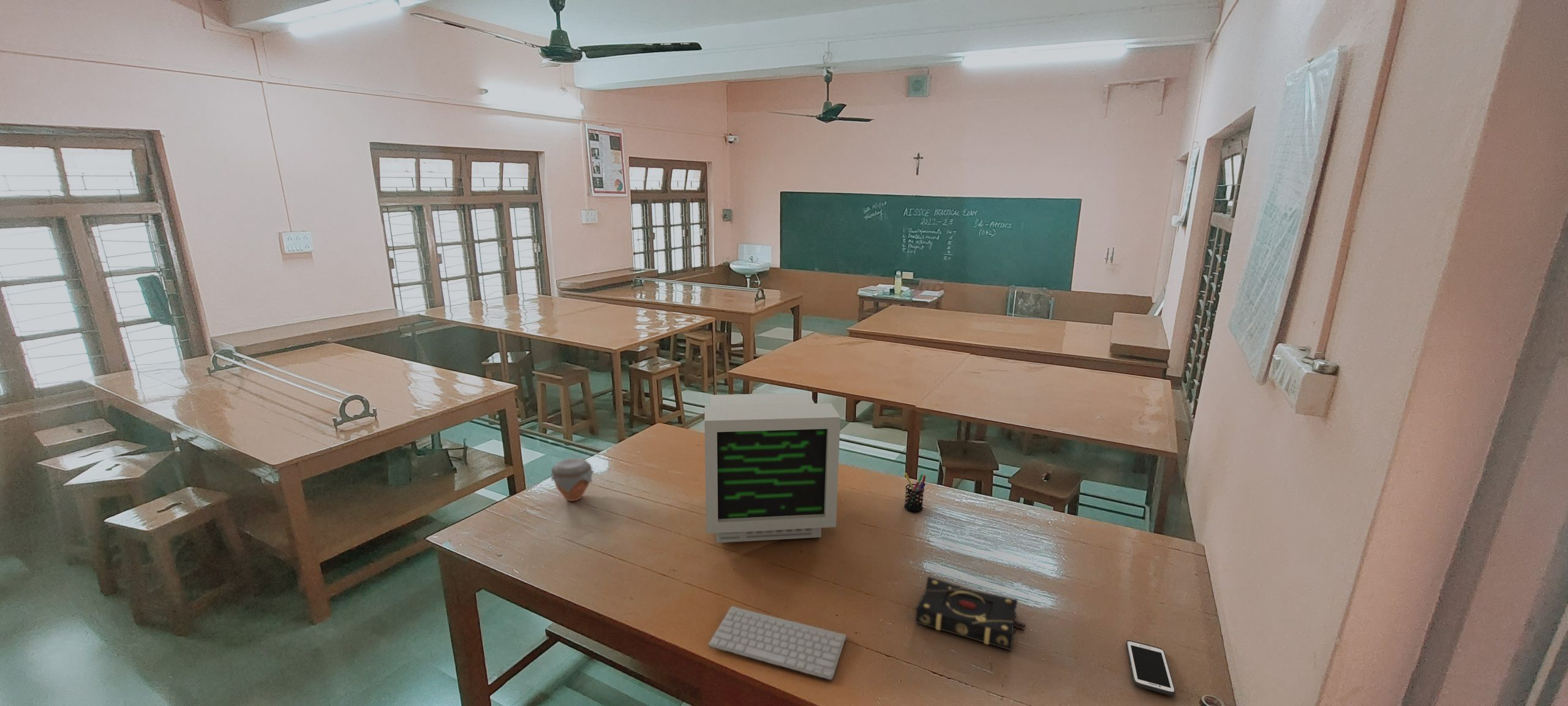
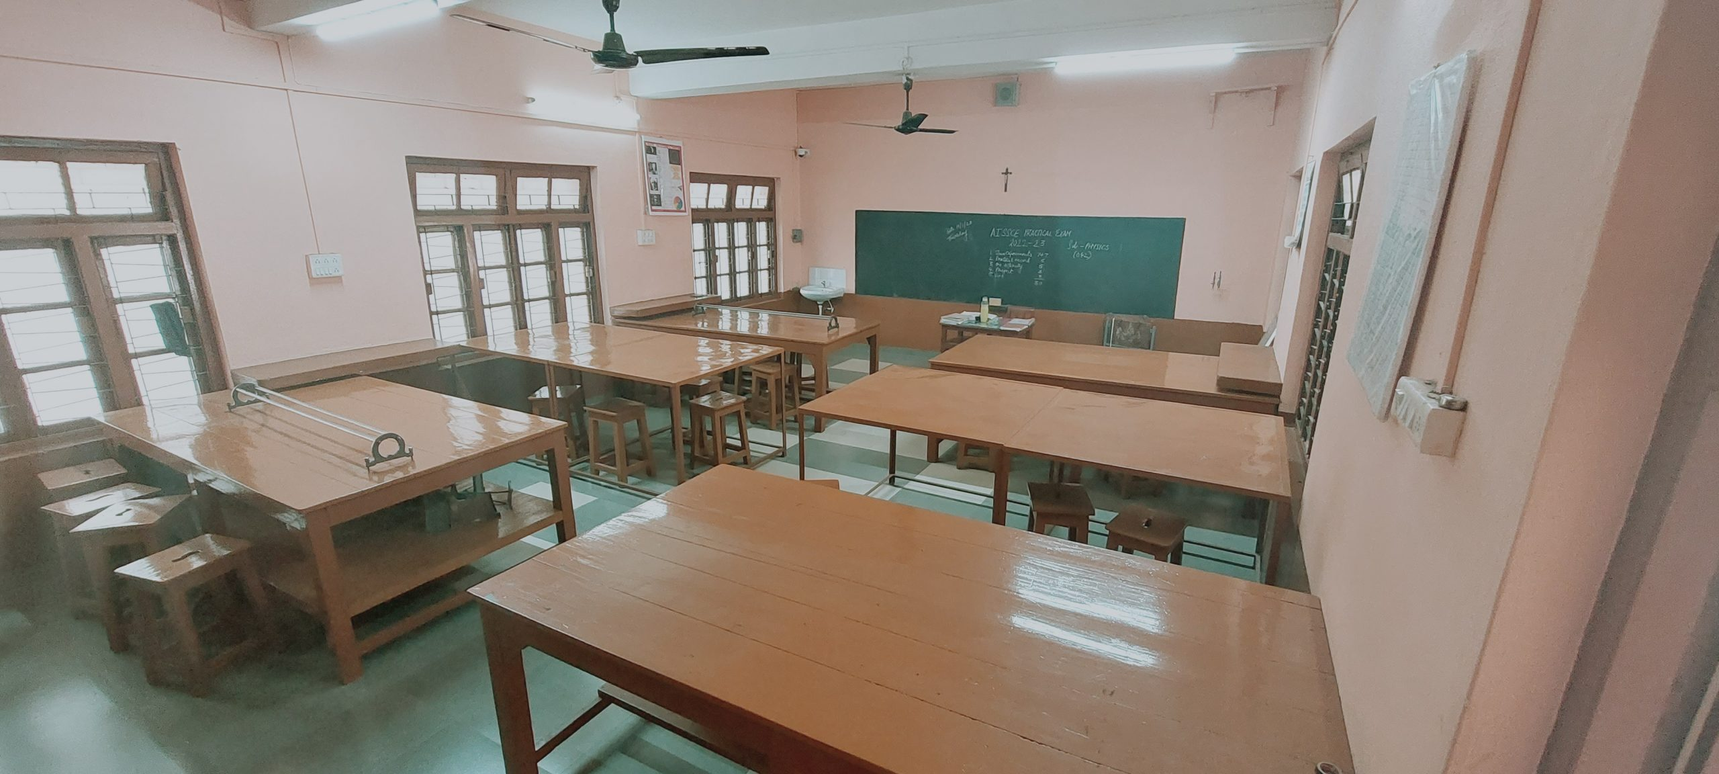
- jar [550,457,595,502]
- pen holder [904,472,927,512]
- keyboard [708,605,848,680]
- book [914,575,1027,651]
- cell phone [1125,640,1176,696]
- computer monitor [704,392,841,544]
